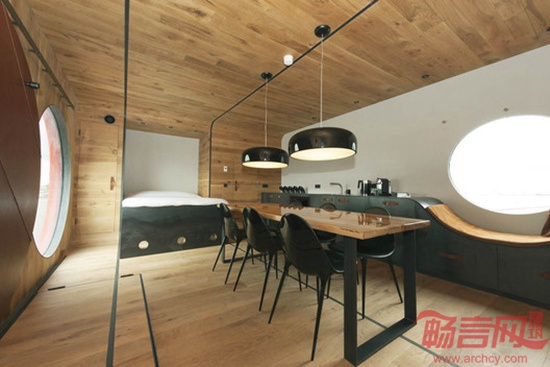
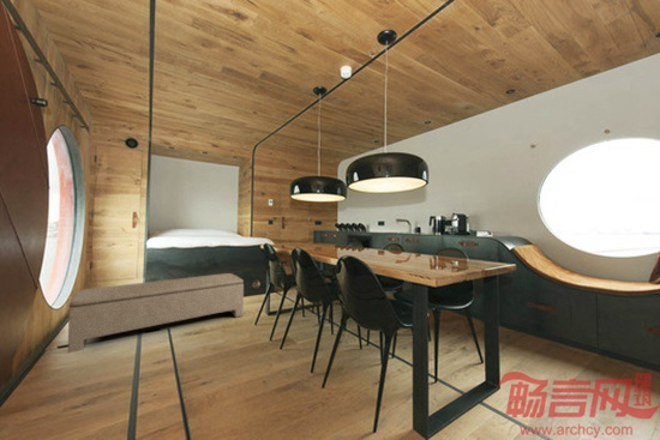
+ bench [67,272,245,354]
